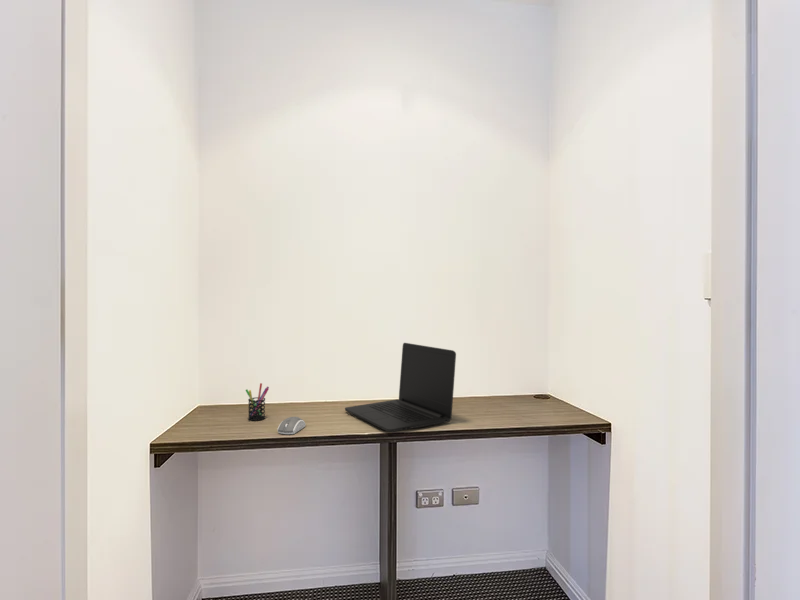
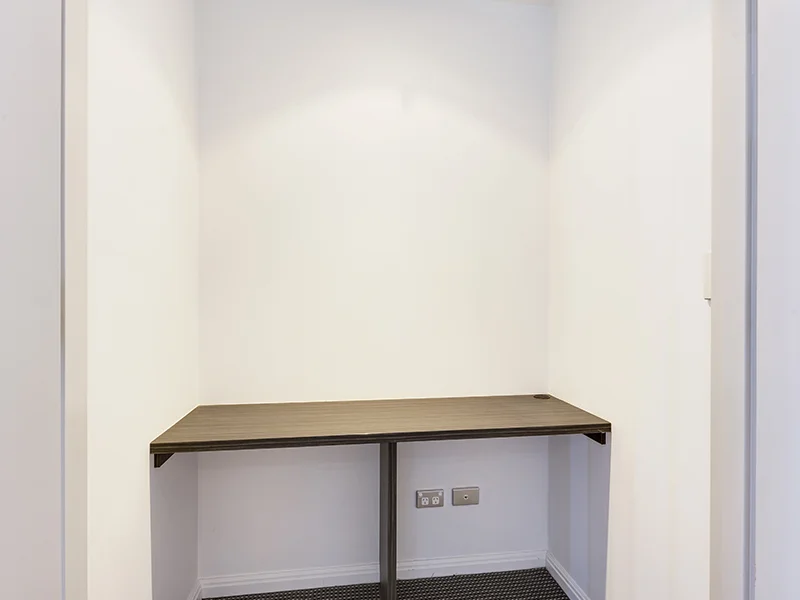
- pen holder [244,382,270,422]
- laptop [344,342,457,433]
- computer mouse [276,416,306,435]
